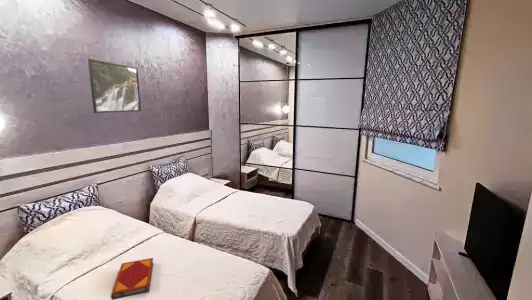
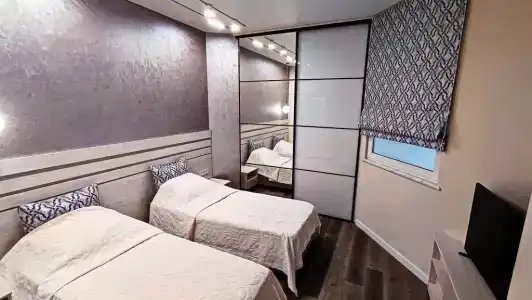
- hardback book [110,257,154,300]
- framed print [87,58,142,114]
